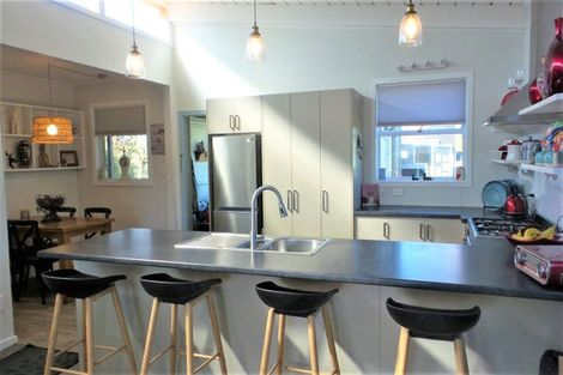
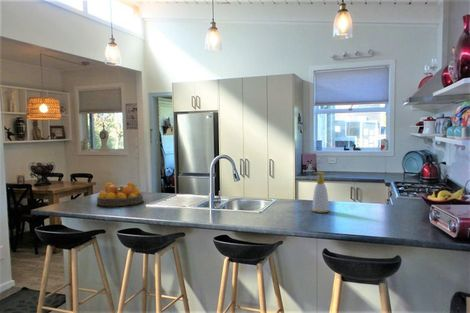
+ fruit bowl [96,181,144,207]
+ soap bottle [311,171,330,214]
